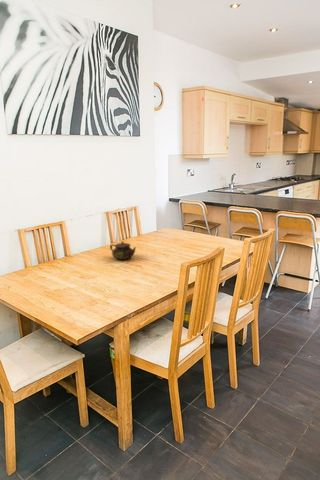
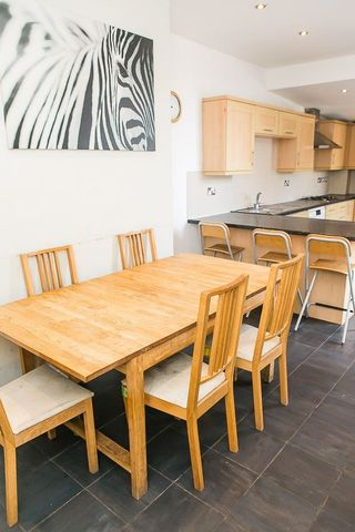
- teapot [109,240,137,261]
